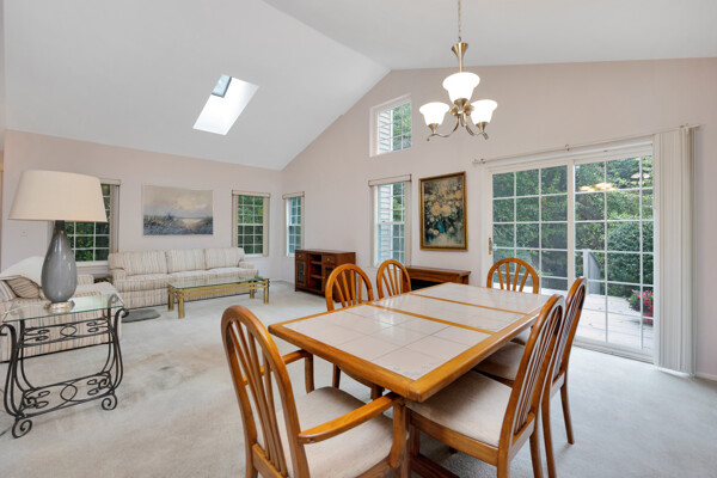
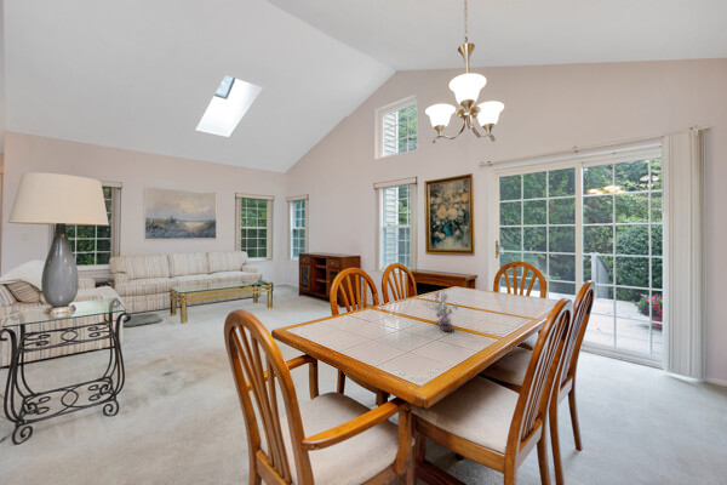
+ flower arrangement [419,290,459,332]
